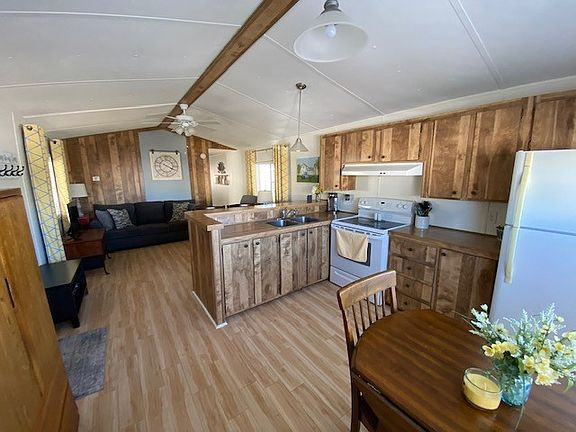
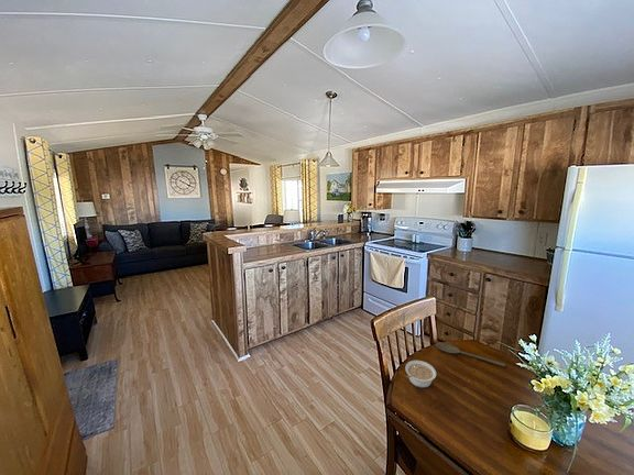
+ legume [404,360,437,389]
+ wooden spoon [435,342,506,367]
